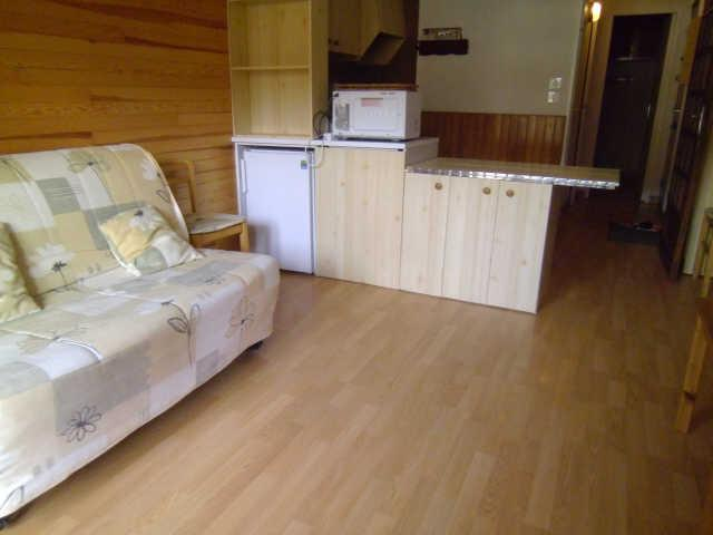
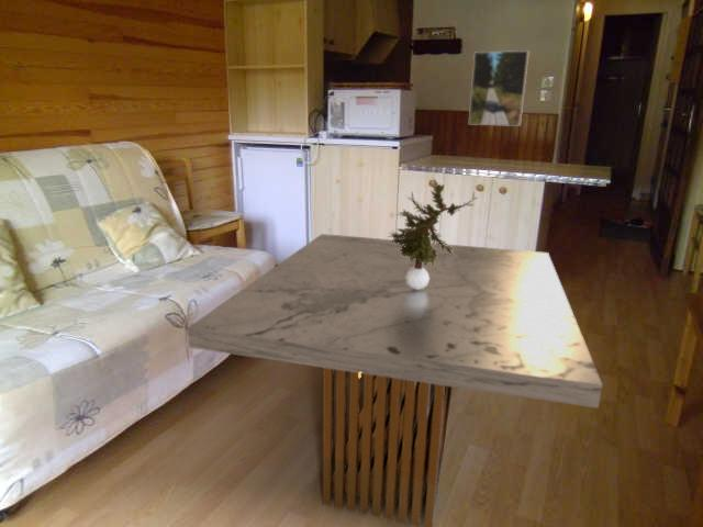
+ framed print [468,49,531,127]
+ coffee table [187,233,604,527]
+ potted plant [387,177,479,290]
